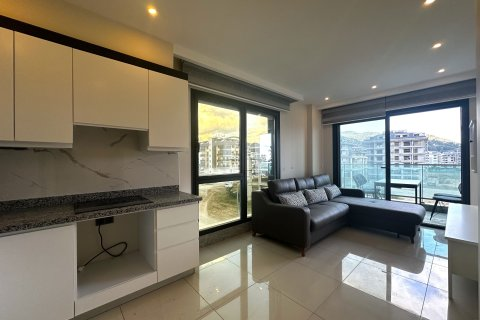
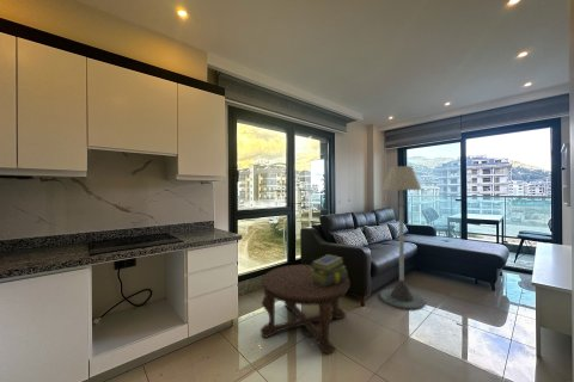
+ coffee table [259,264,352,355]
+ floor lamp [379,165,427,310]
+ stack of books [310,253,349,288]
